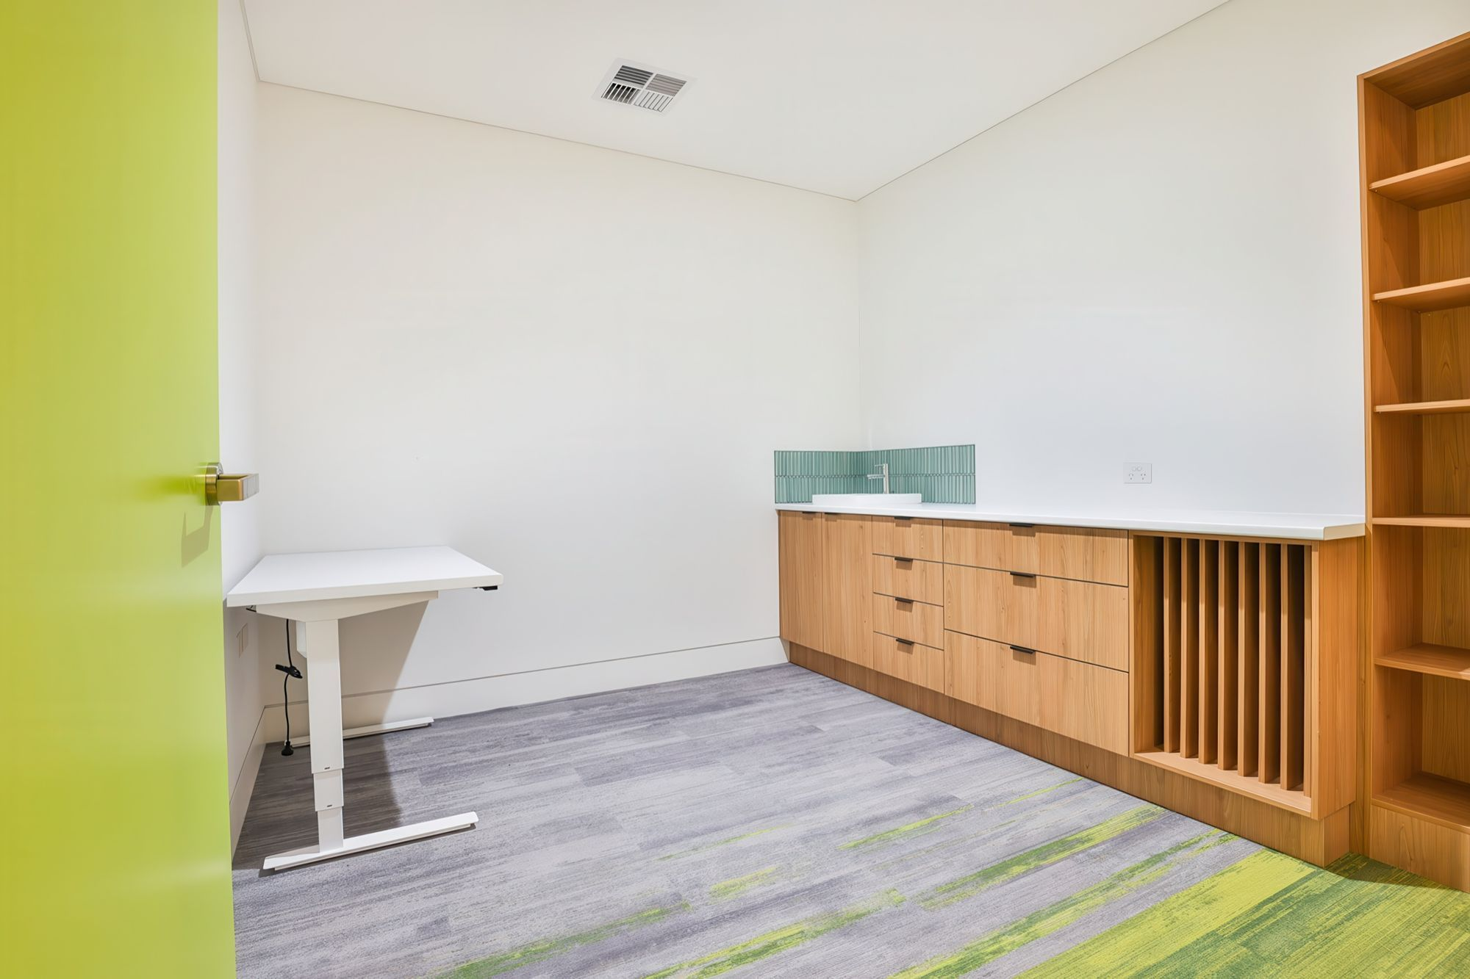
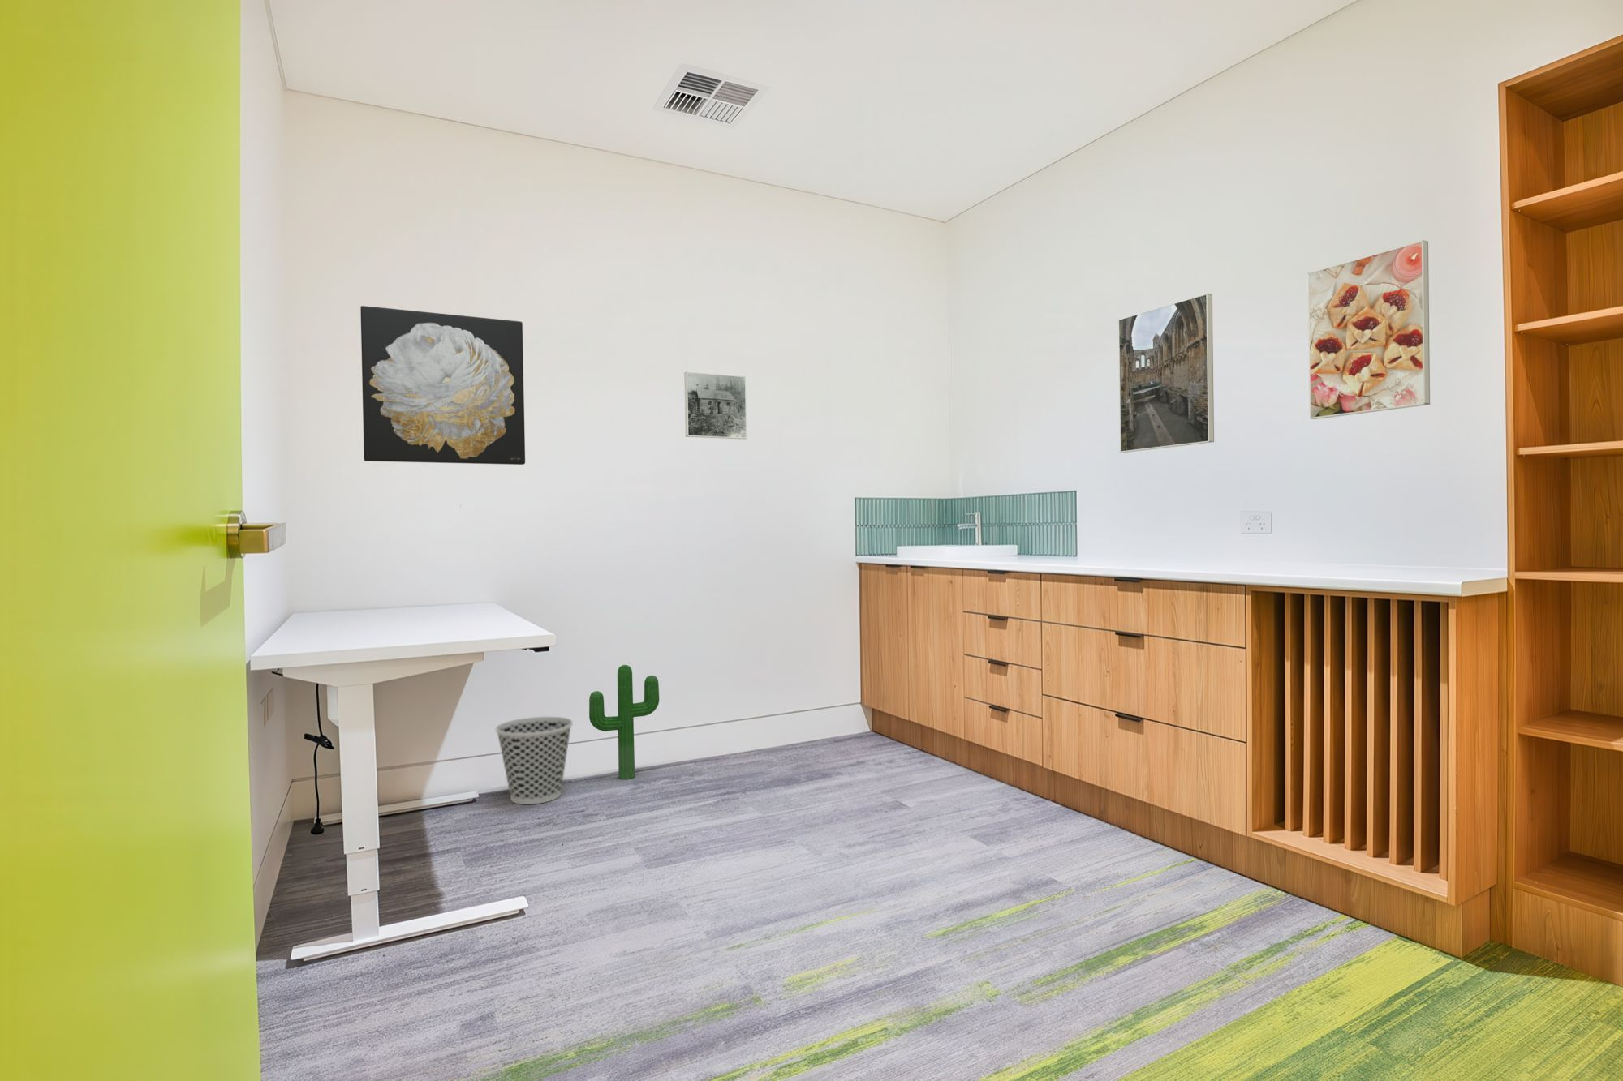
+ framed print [683,370,747,440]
+ decorative plant [589,665,660,781]
+ wastebasket [495,717,573,805]
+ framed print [1117,293,1215,454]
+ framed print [1307,239,1431,420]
+ wall art [360,305,526,466]
